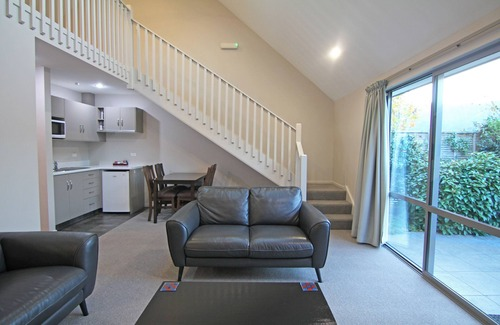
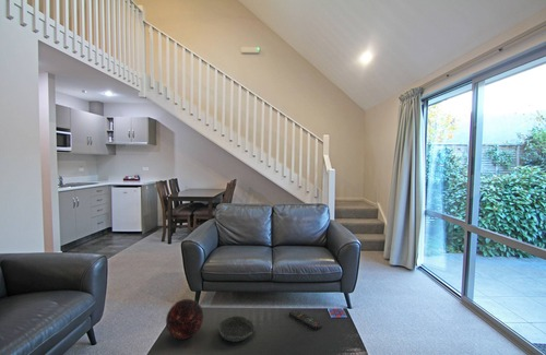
+ remote control [288,308,323,330]
+ decorative orb [165,298,204,340]
+ bowl [216,315,256,343]
